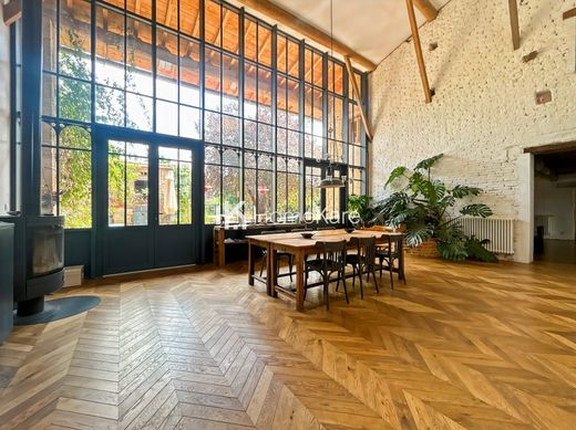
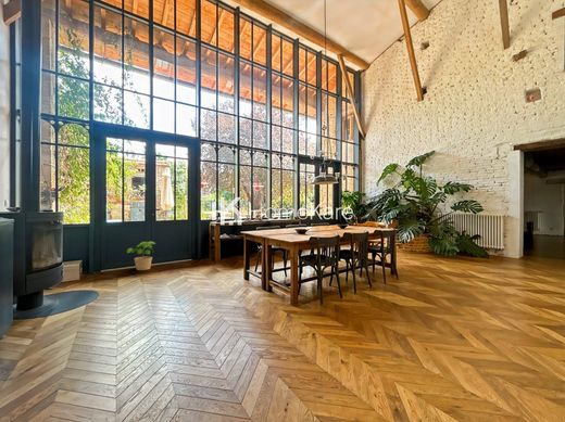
+ potted plant [126,241,156,271]
